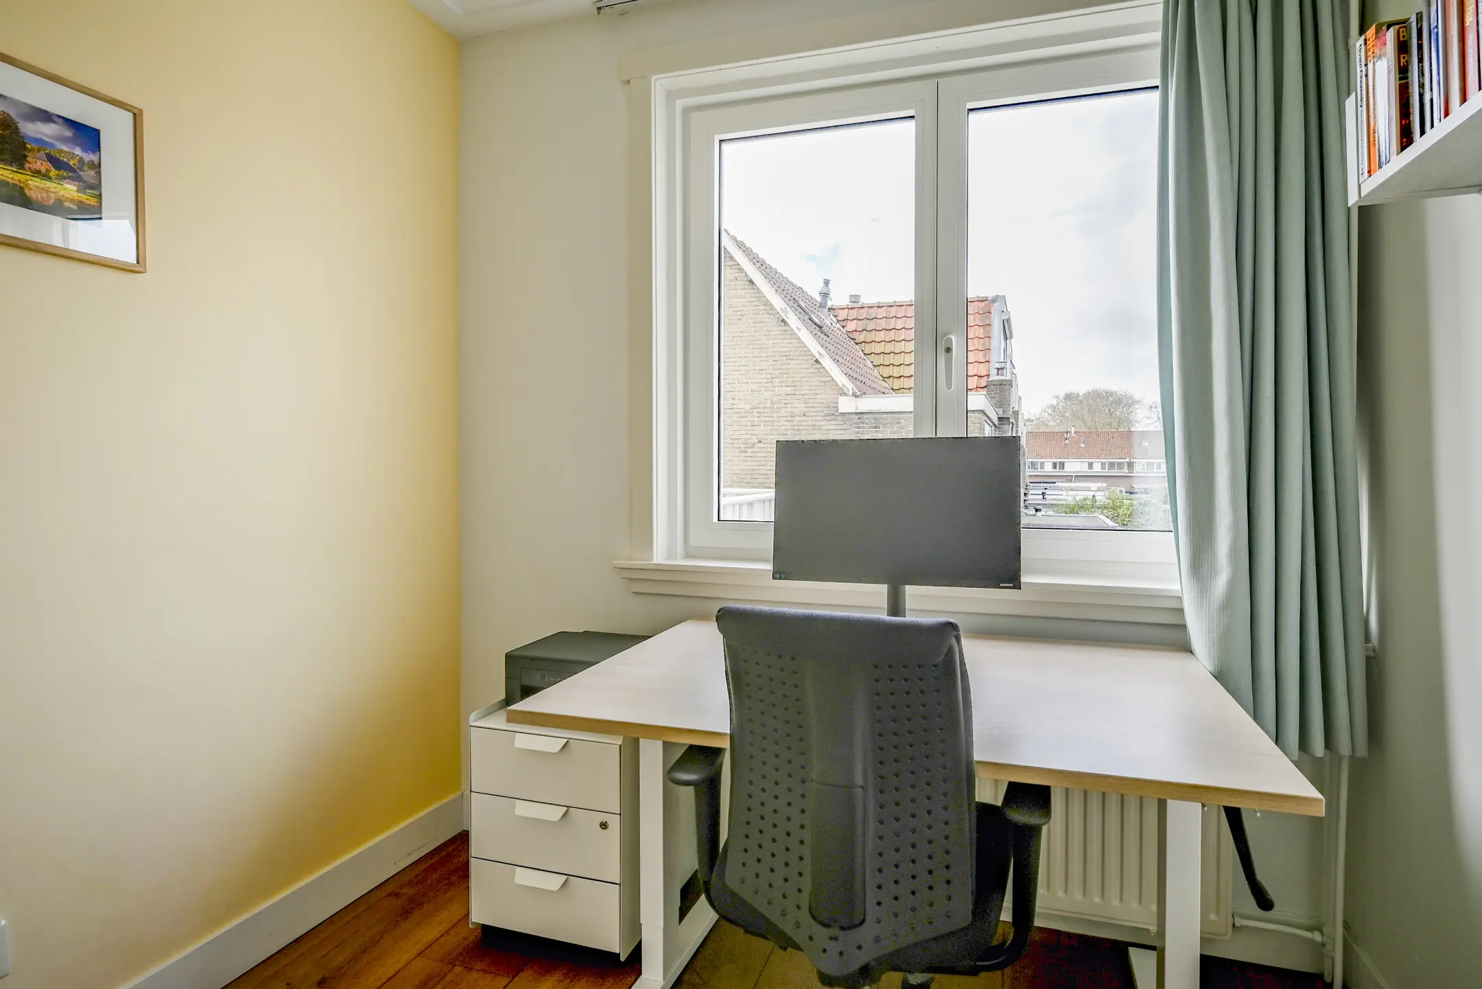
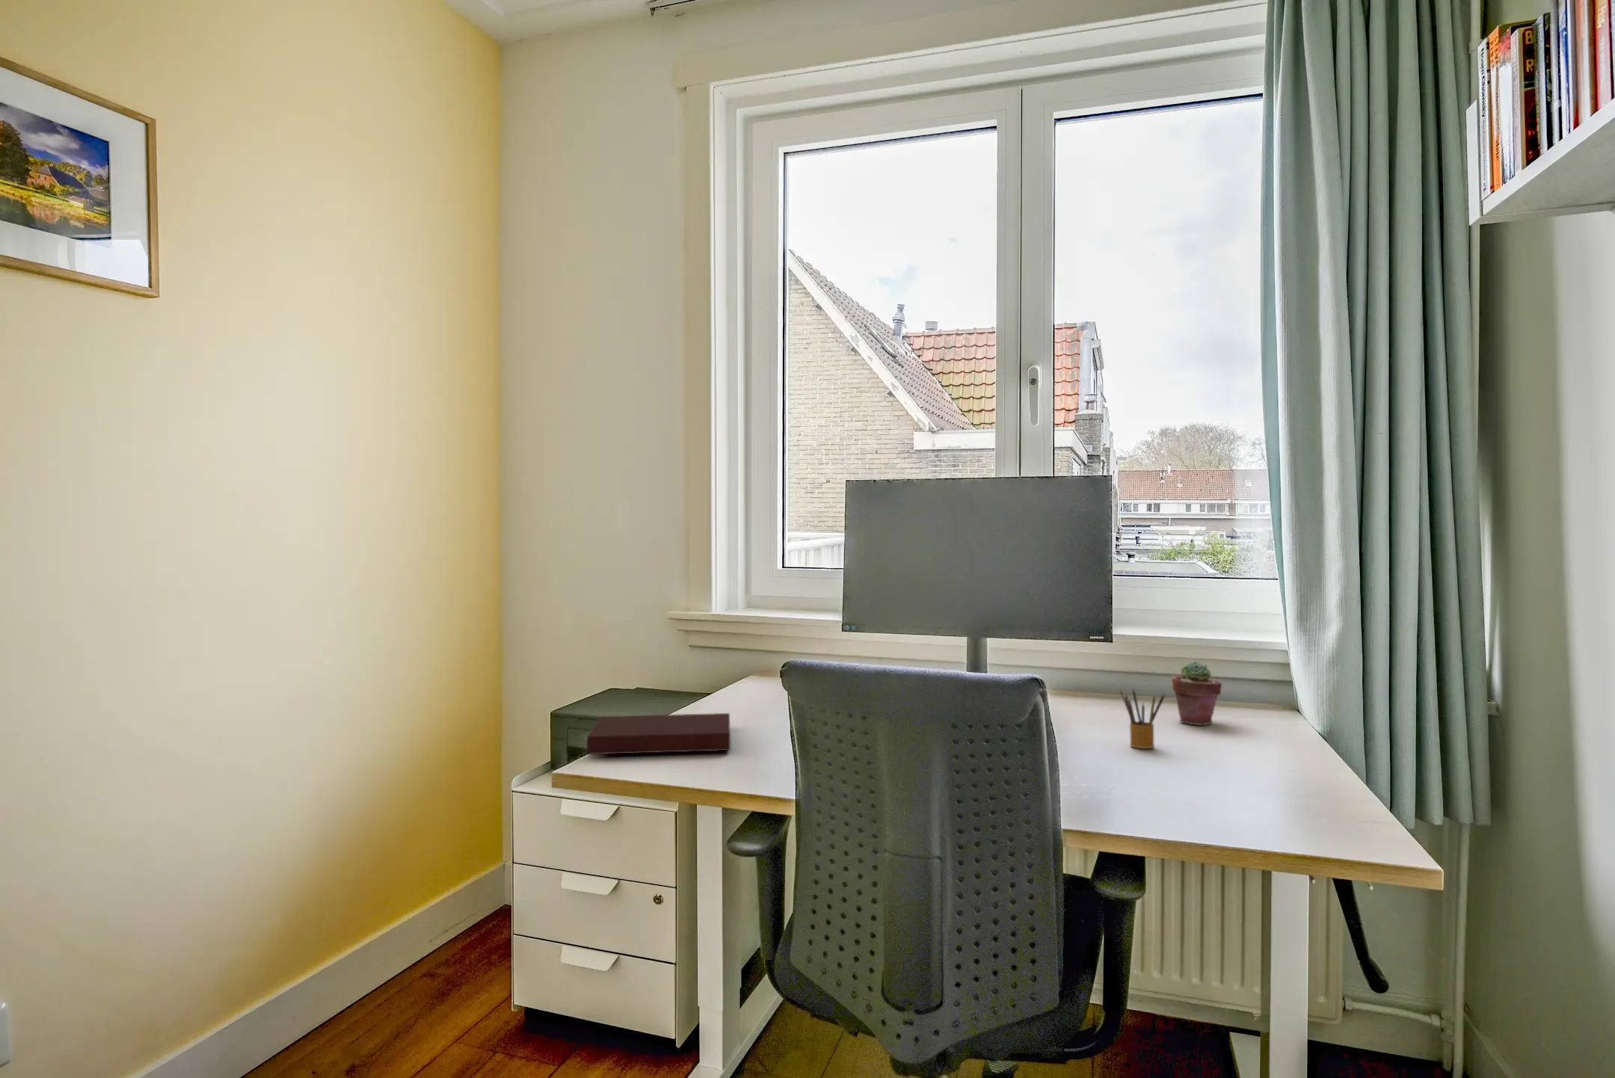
+ potted succulent [1172,661,1223,725]
+ notebook [586,712,732,756]
+ pencil box [1119,687,1166,750]
